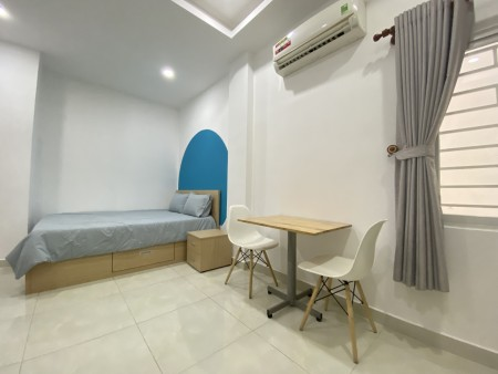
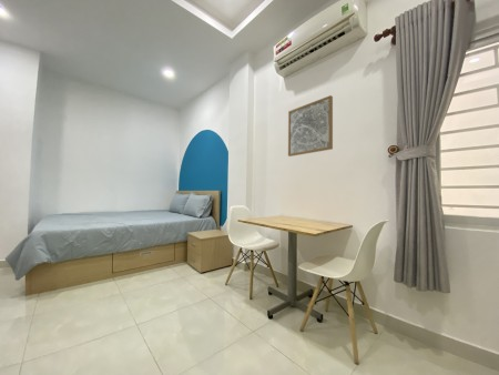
+ wall art [287,94,334,158]
